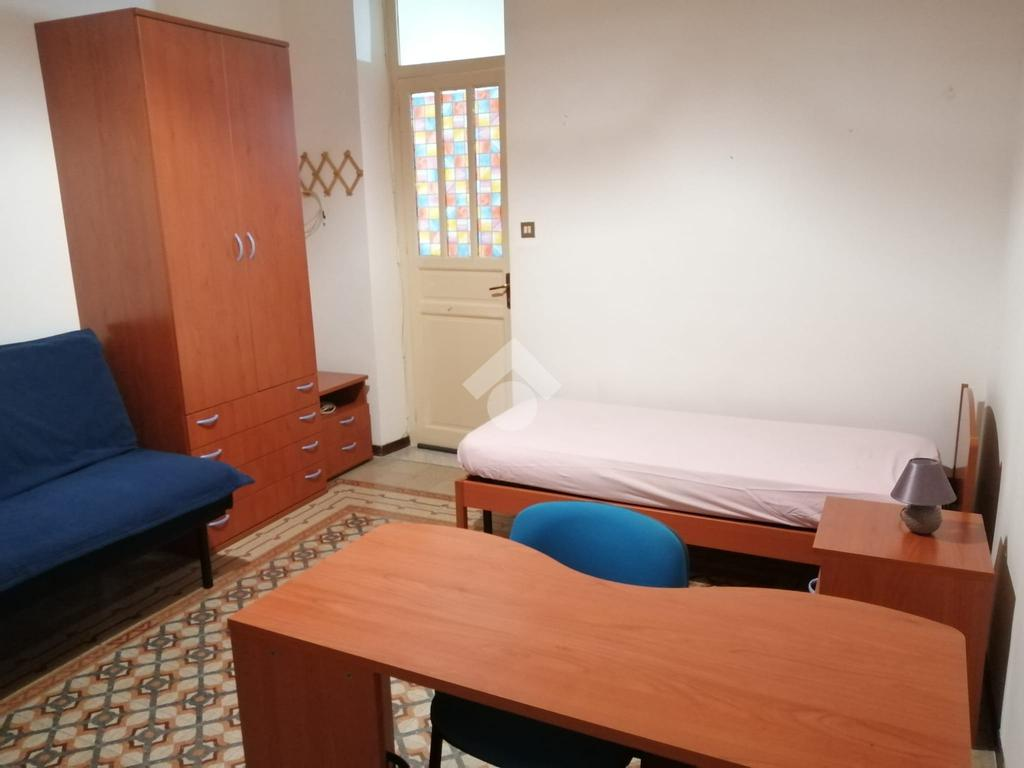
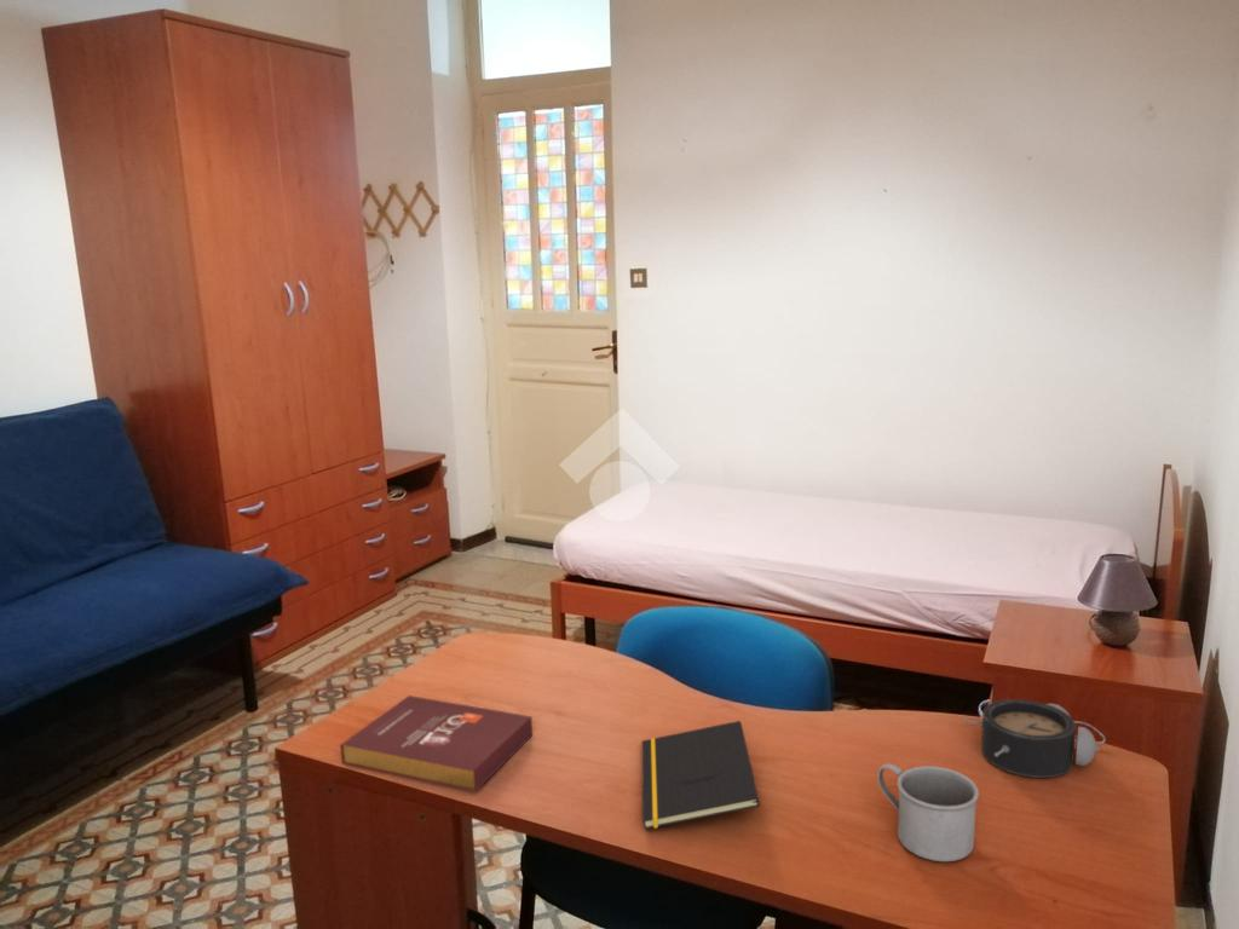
+ mug [876,762,980,862]
+ alarm clock [963,698,1106,779]
+ book [339,694,534,794]
+ notepad [641,720,761,831]
